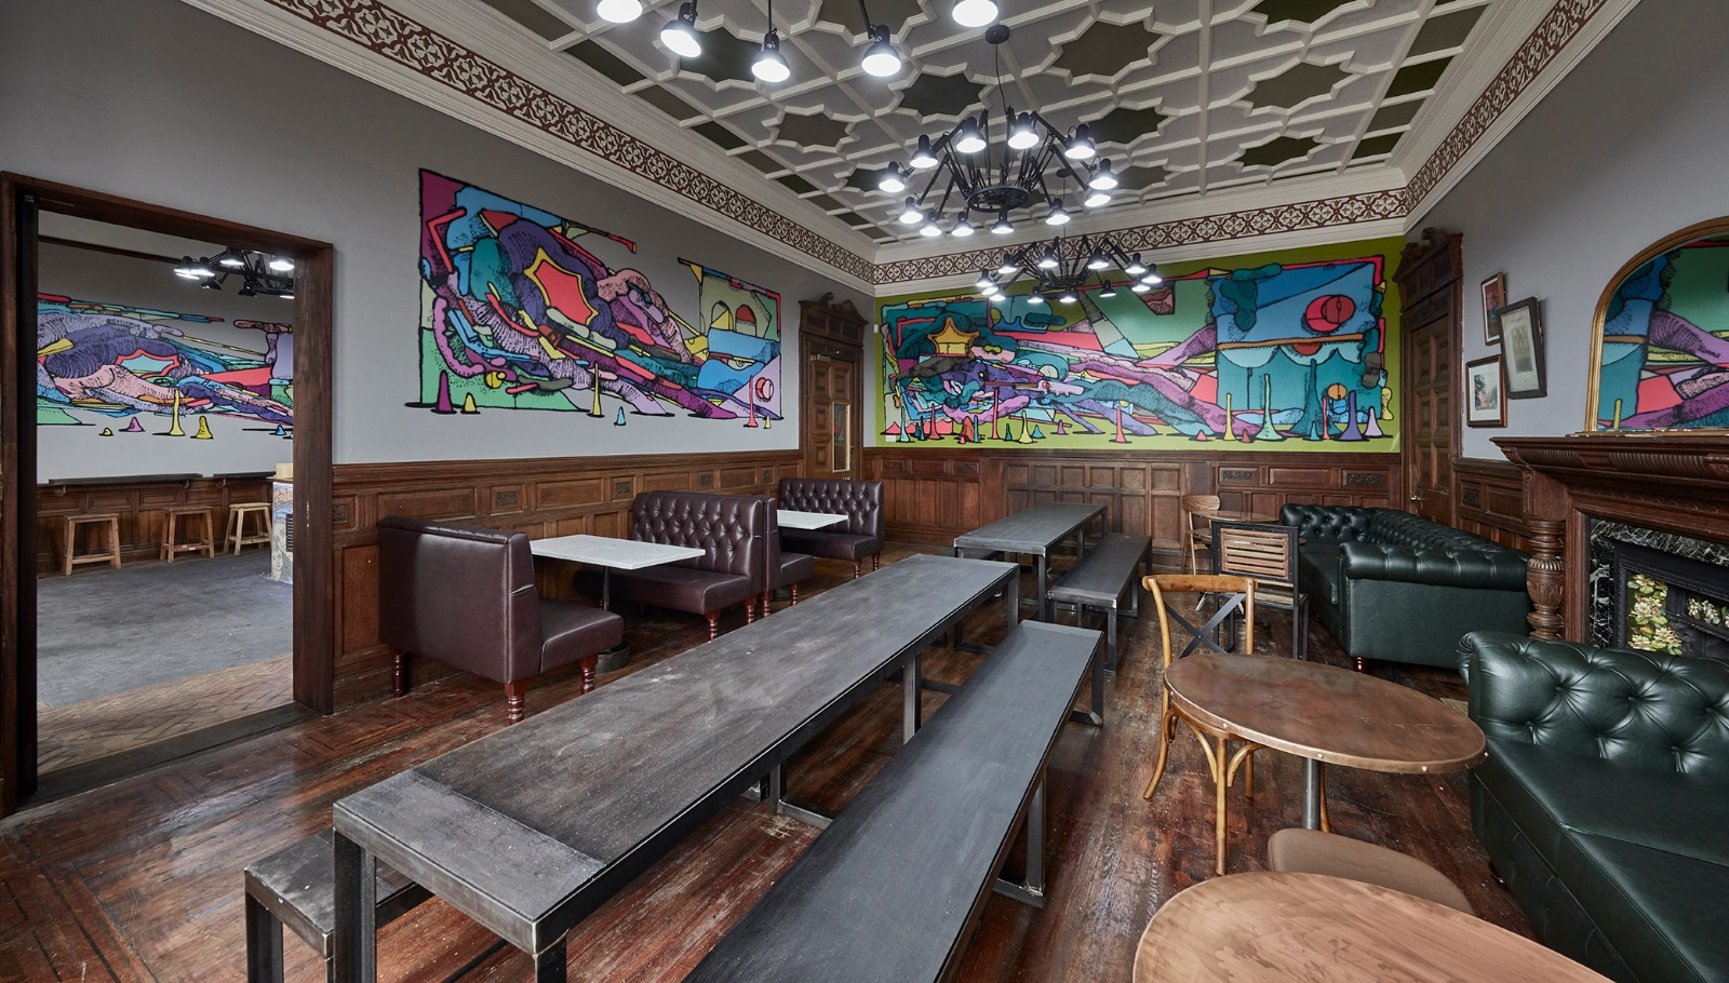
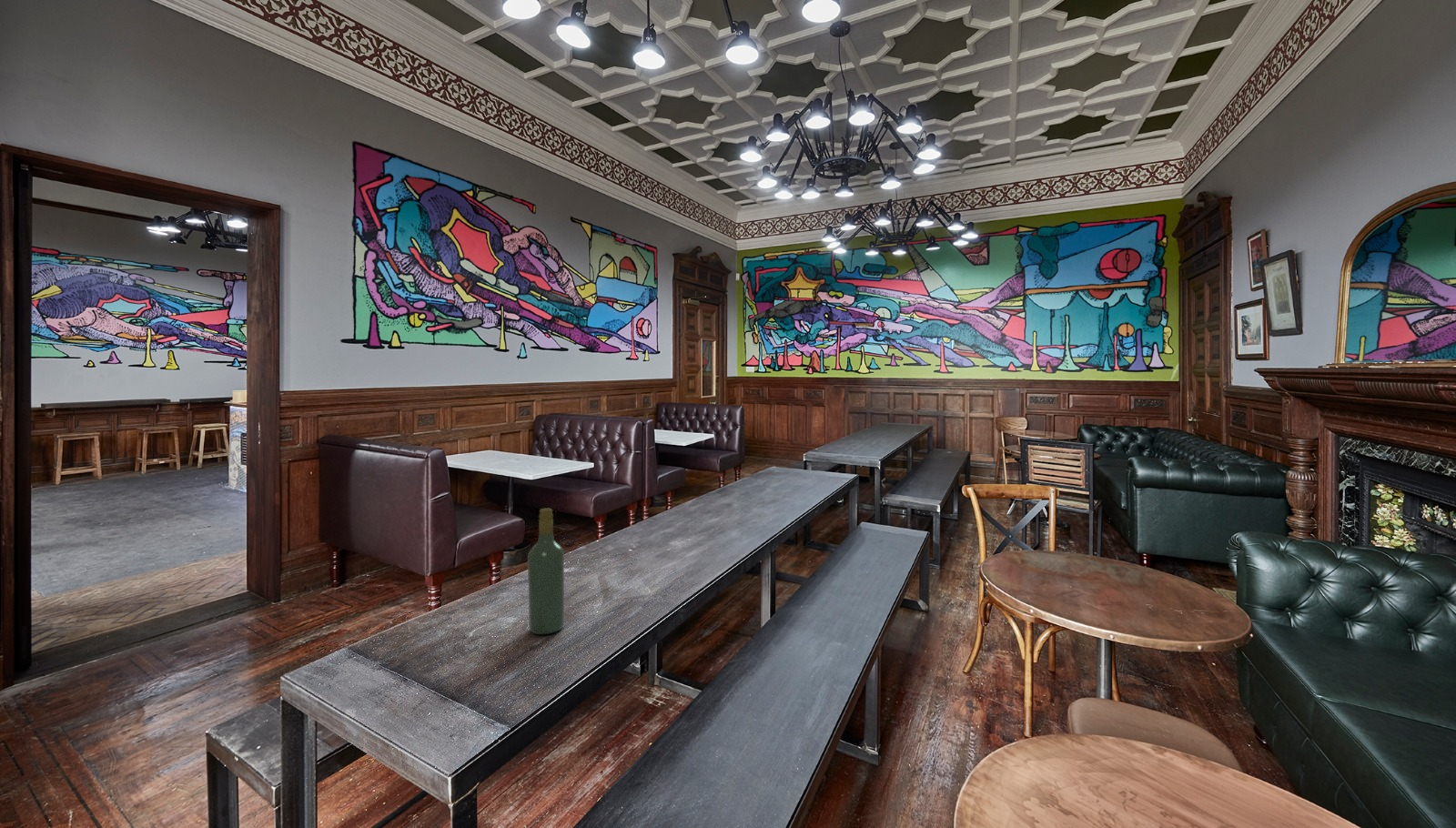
+ wine bottle [527,508,565,635]
